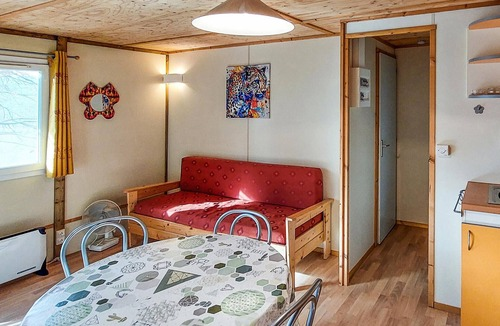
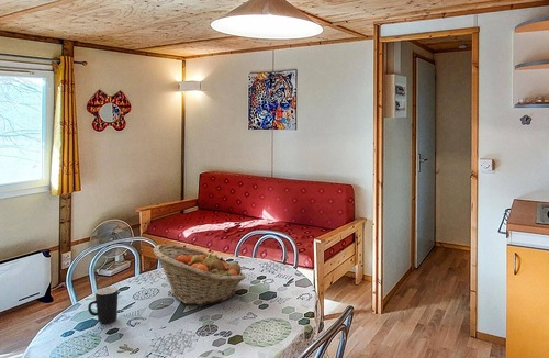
+ mug [87,287,119,324]
+ fruit basket [152,244,246,305]
